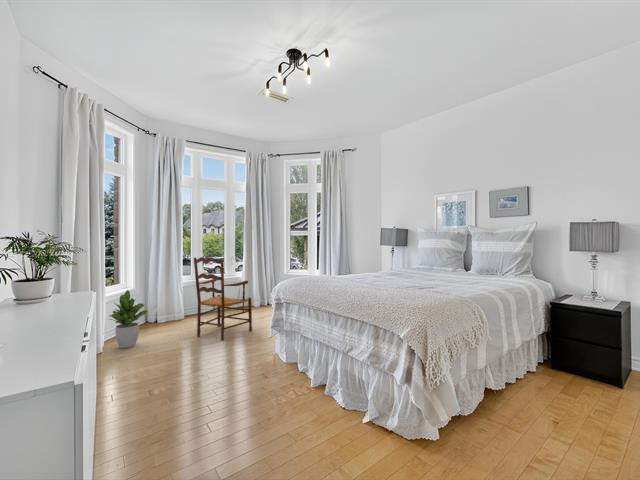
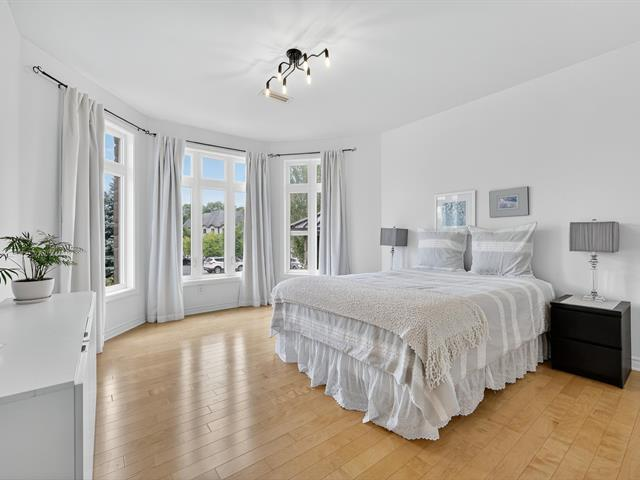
- armchair [193,256,253,341]
- potted plant [107,289,149,349]
